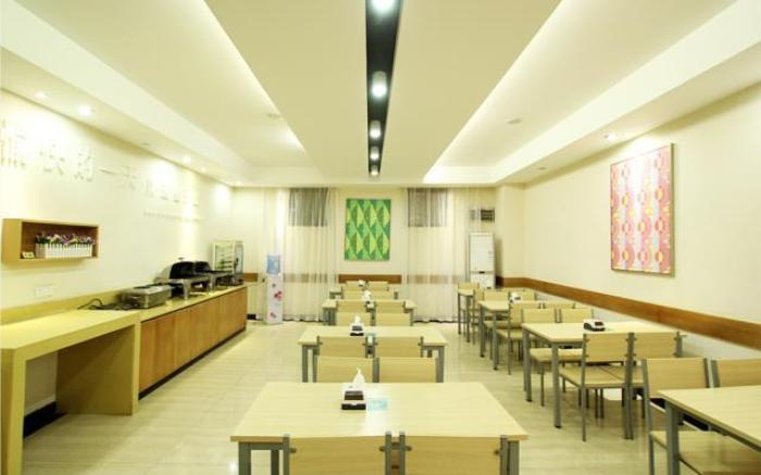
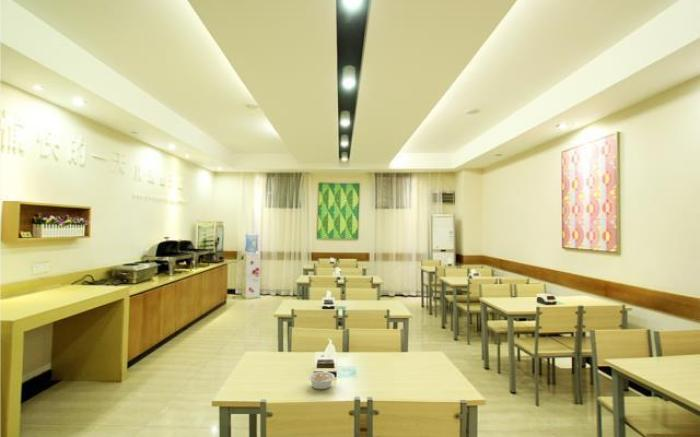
+ legume [307,371,336,390]
